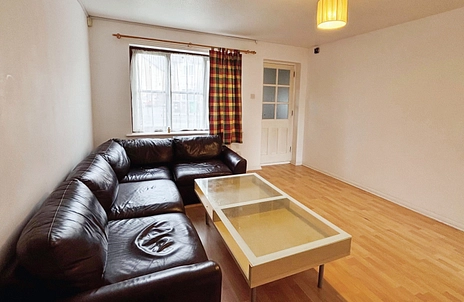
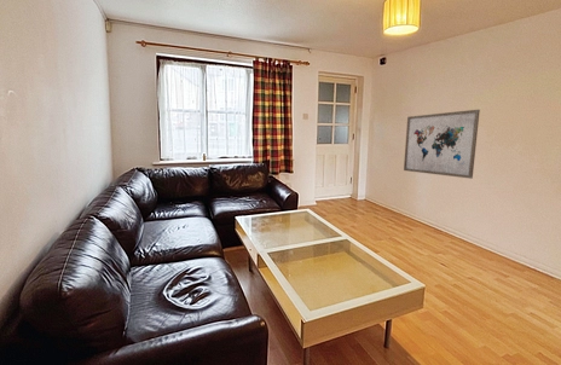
+ wall art [403,109,481,180]
